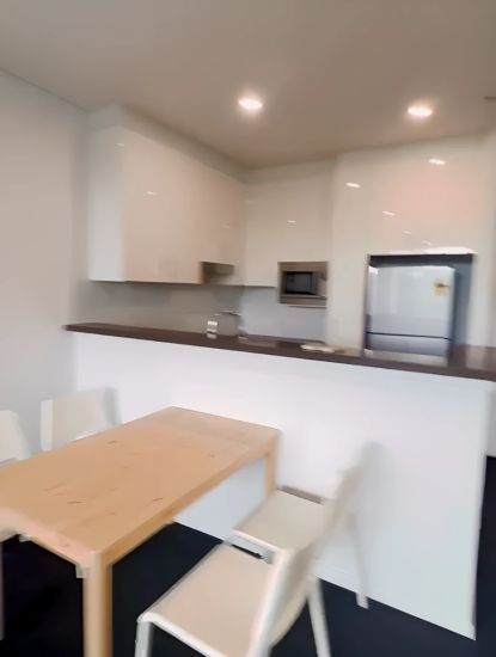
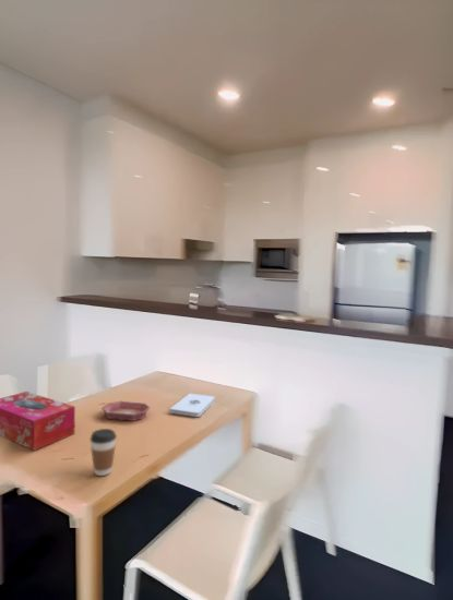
+ coffee cup [90,428,118,477]
+ notepad [168,393,216,418]
+ bowl [100,400,151,422]
+ tissue box [0,391,76,452]
